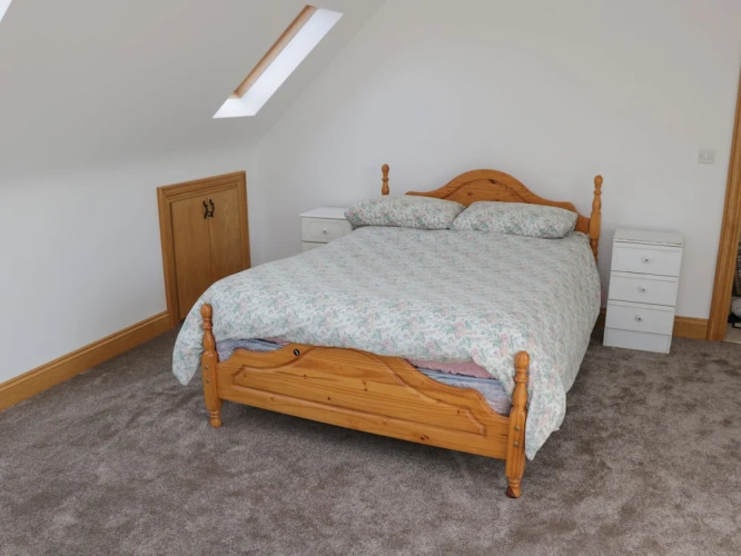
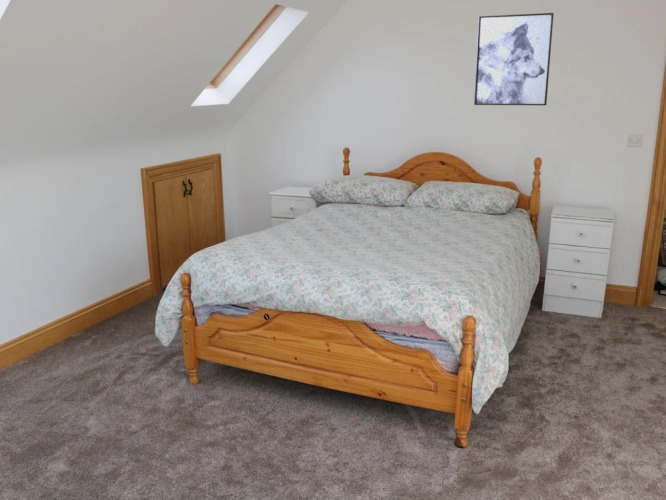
+ wall art [473,12,555,106]
